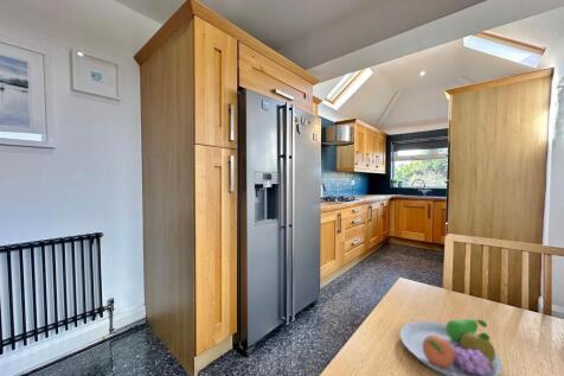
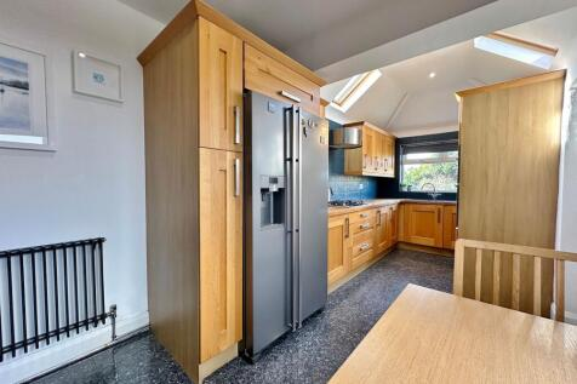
- fruit bowl [399,318,504,376]
